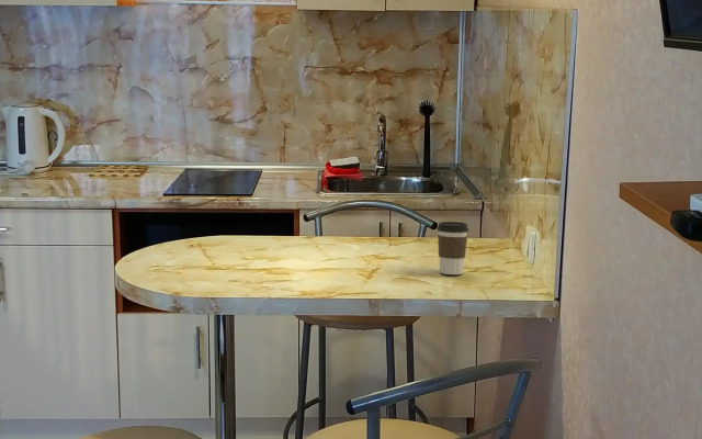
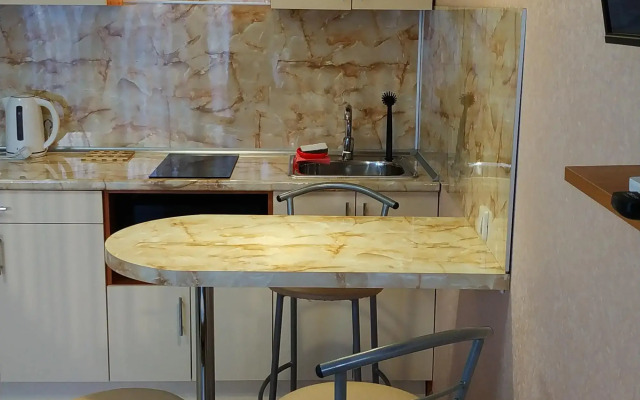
- coffee cup [437,221,469,275]
